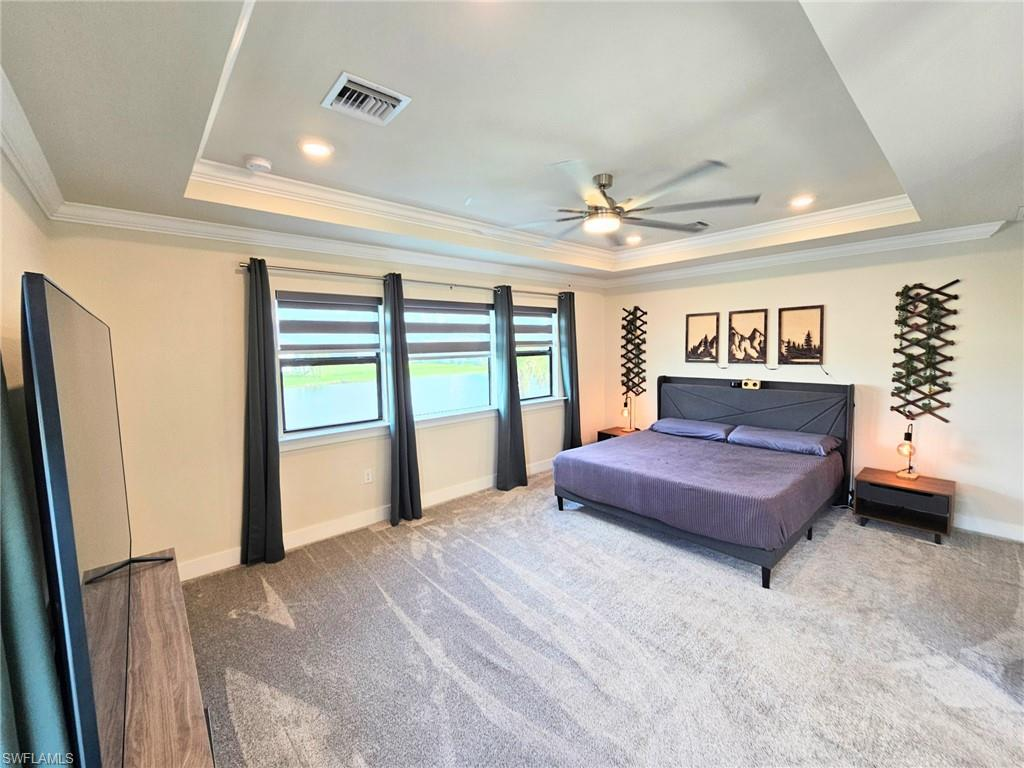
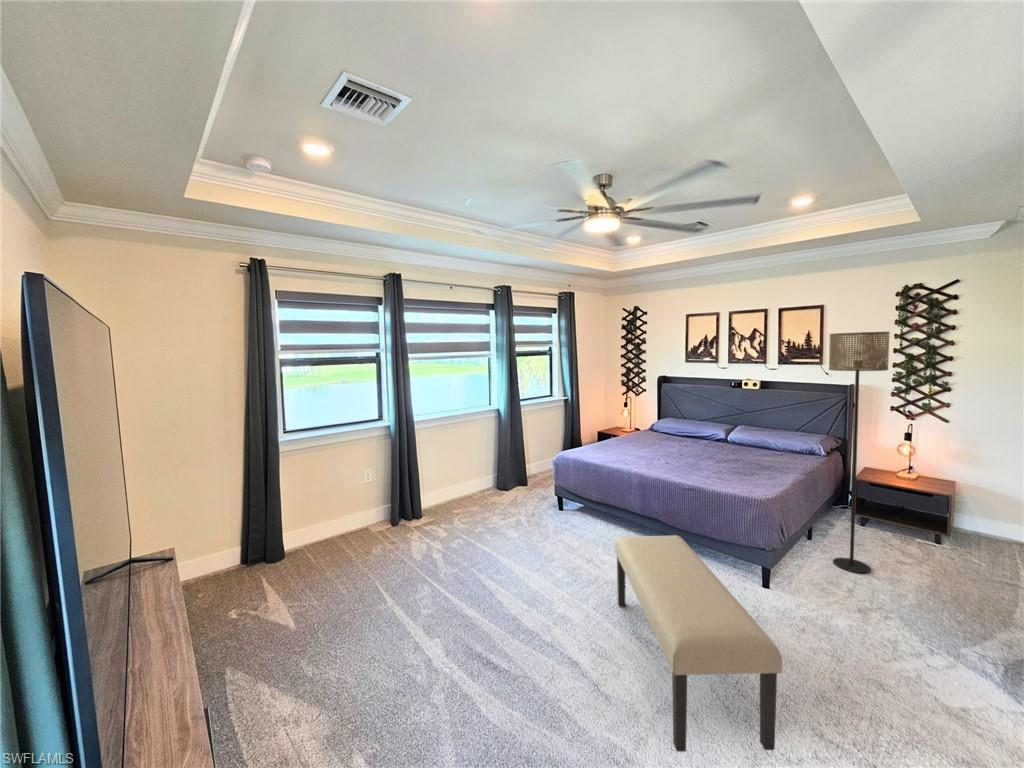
+ floor lamp [828,331,891,574]
+ bench [613,534,783,753]
